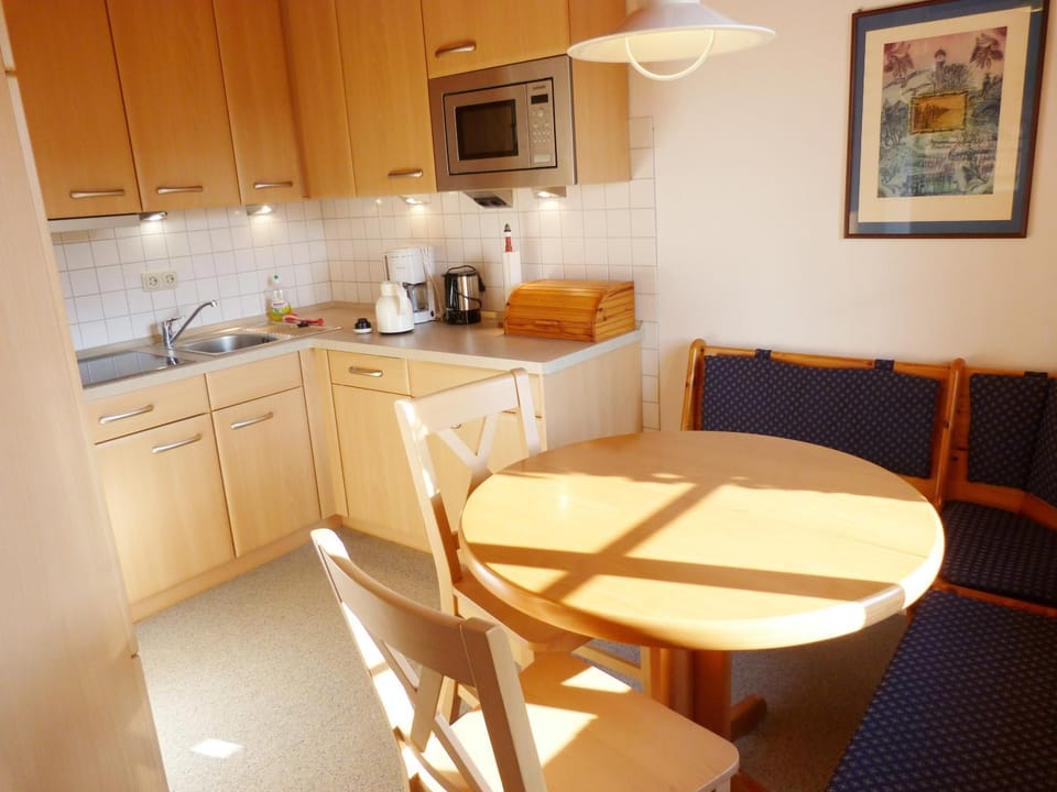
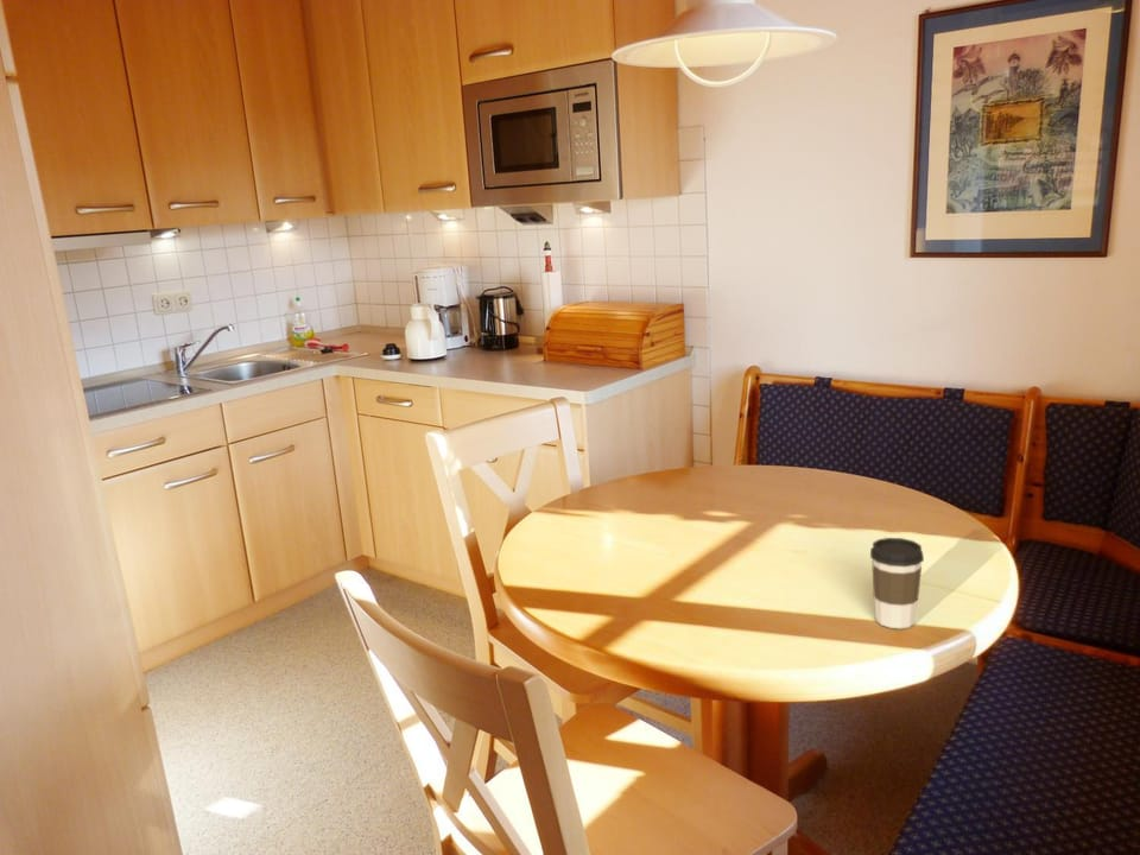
+ coffee cup [869,537,925,629]
